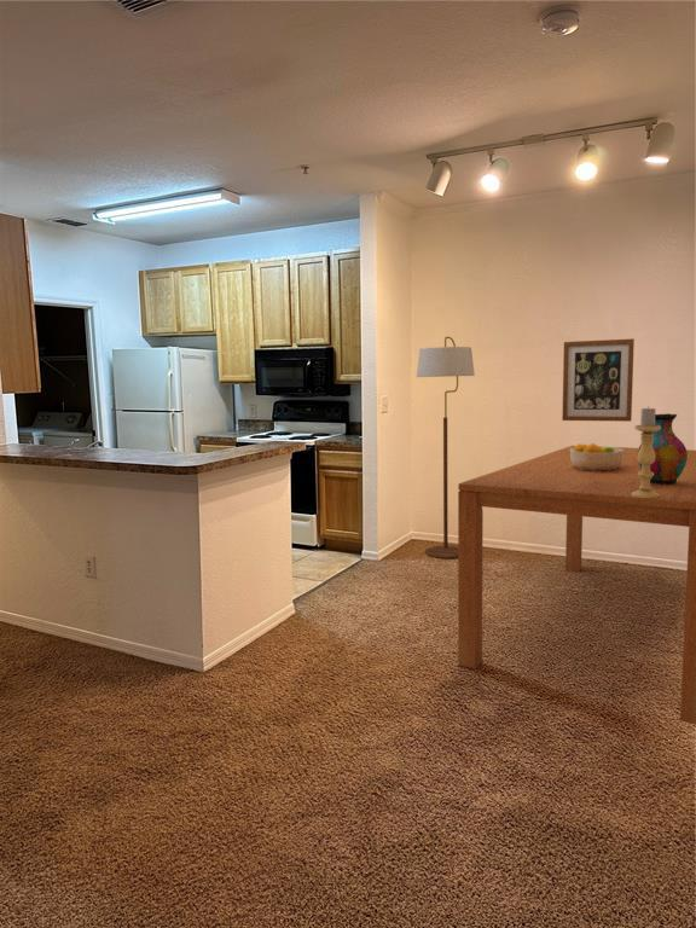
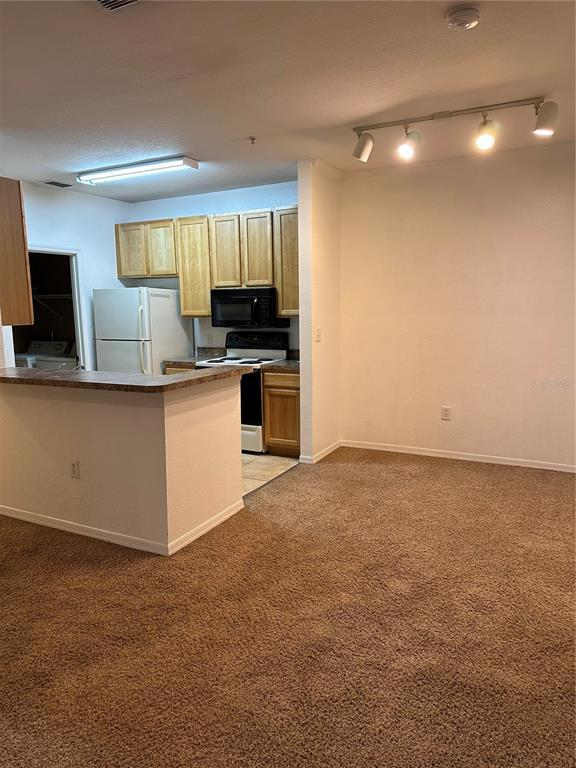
- fruit bowl [570,442,624,471]
- floor lamp [416,336,476,559]
- candle holder [632,406,661,498]
- dining table [457,445,696,726]
- vase [638,412,688,485]
- wall art [561,337,636,423]
